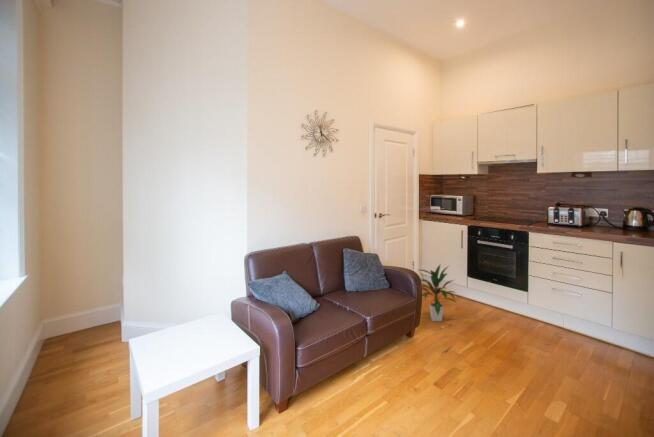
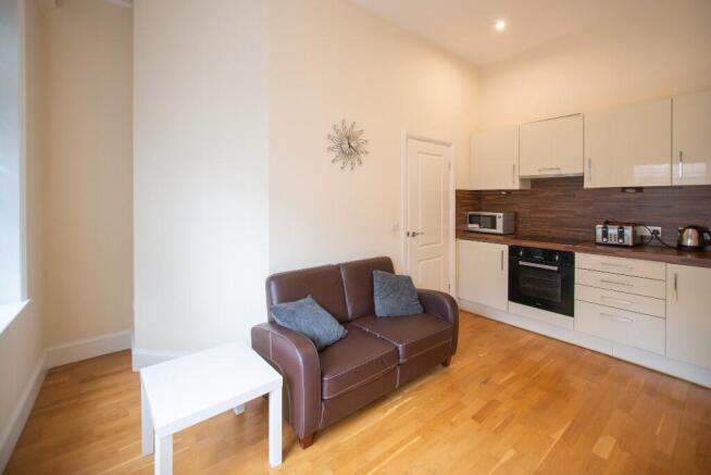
- indoor plant [419,263,458,322]
